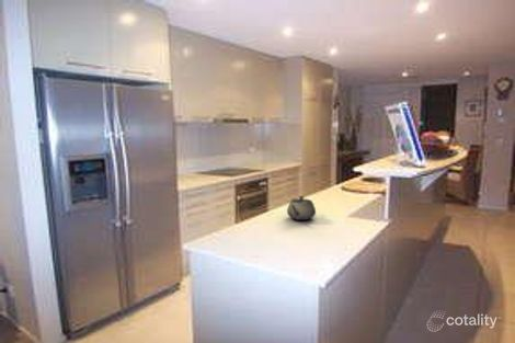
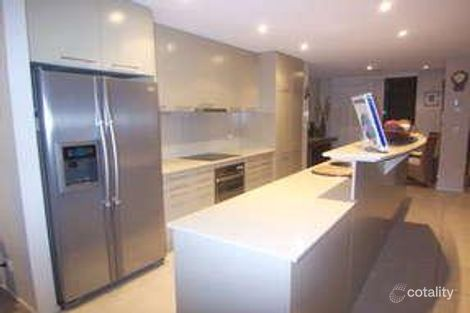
- teapot [286,195,317,221]
